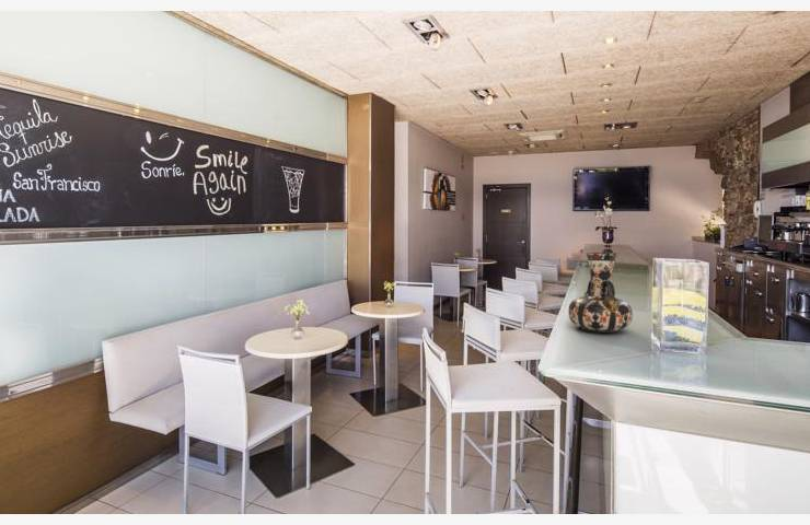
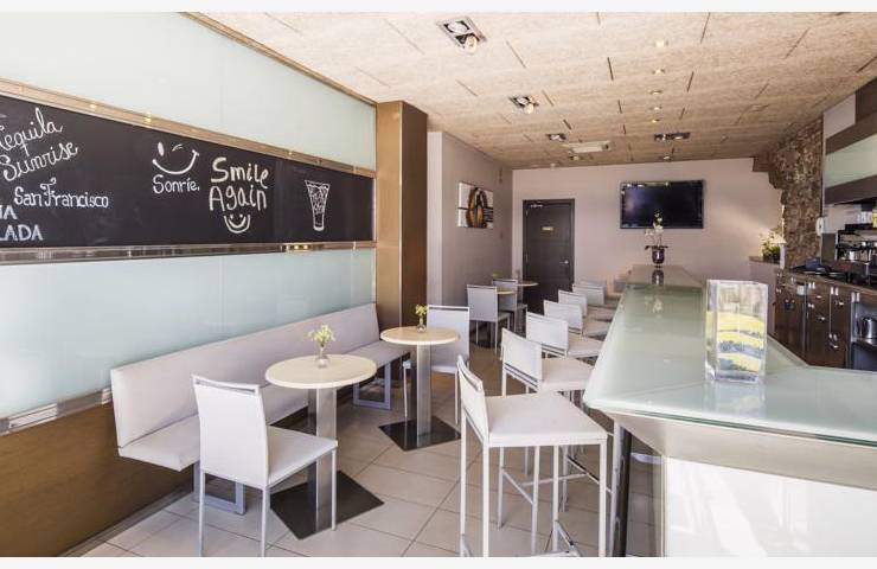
- decorative vase [567,252,634,334]
